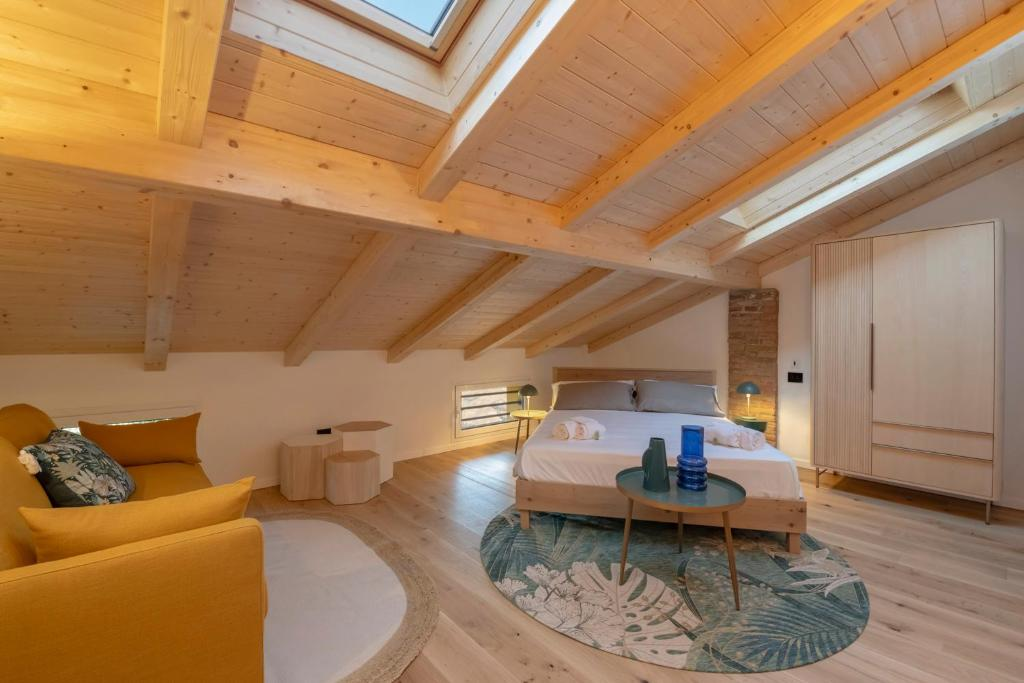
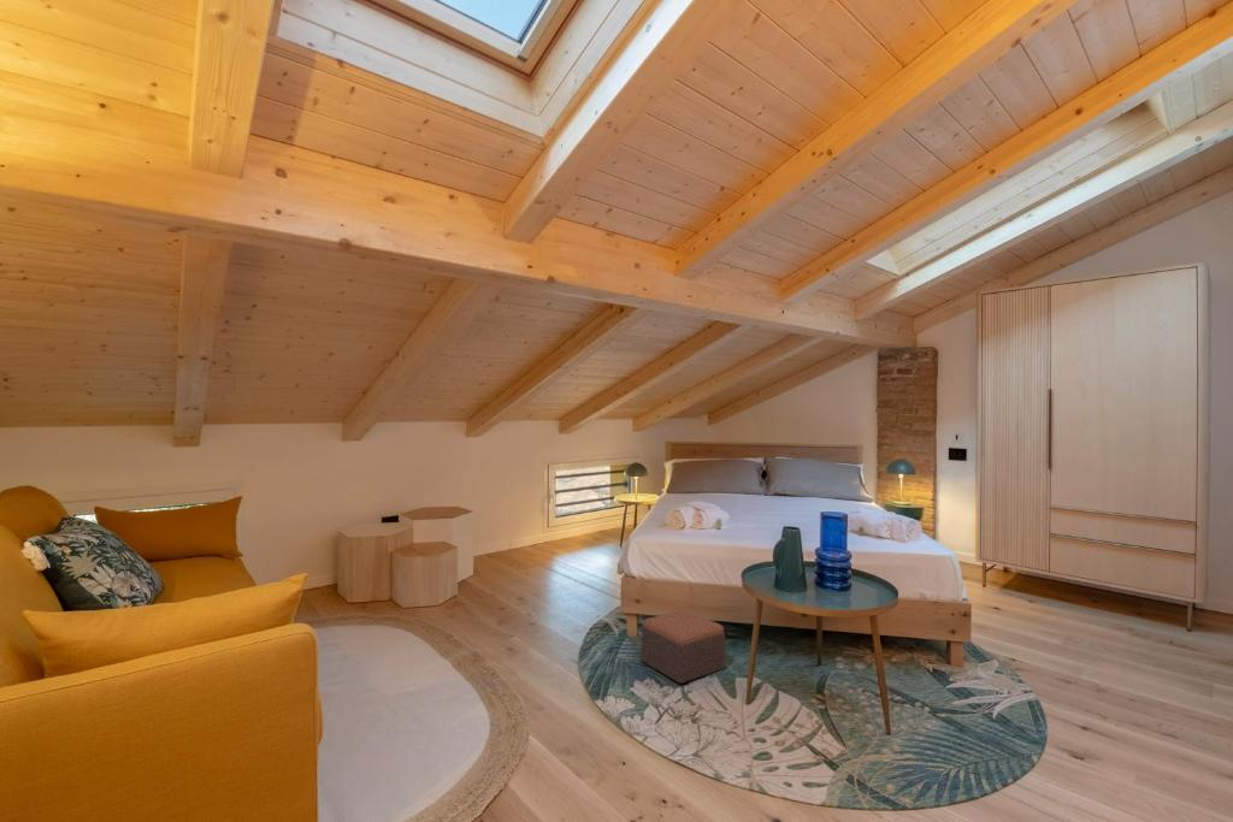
+ footstool [639,609,726,685]
